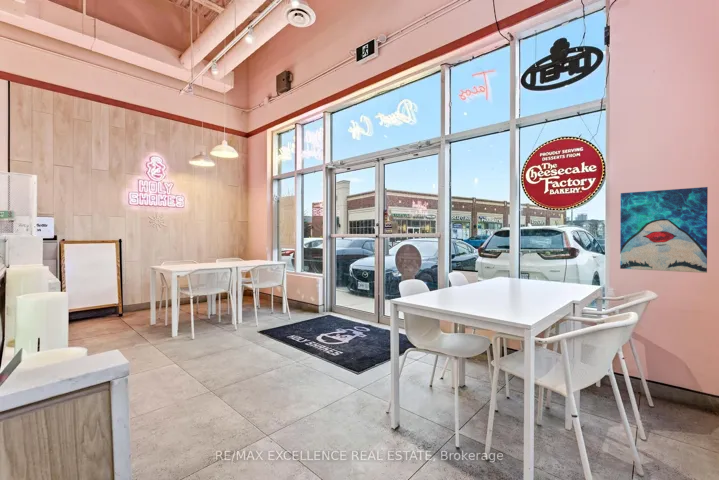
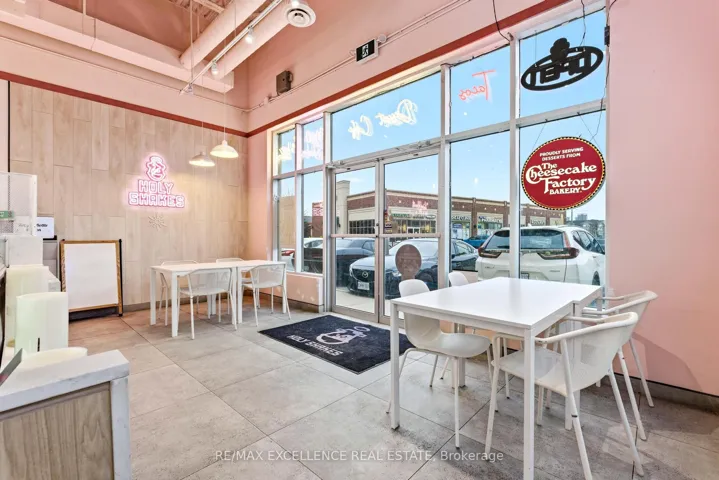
- wall art [619,186,709,274]
